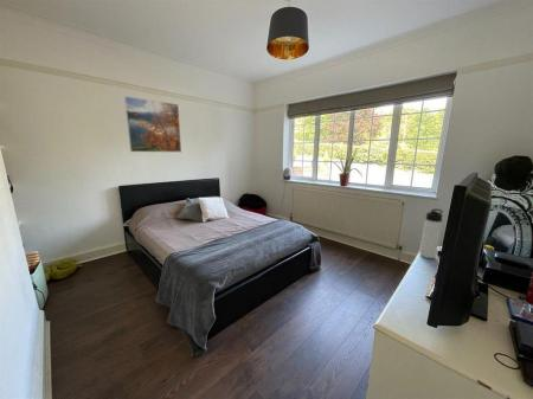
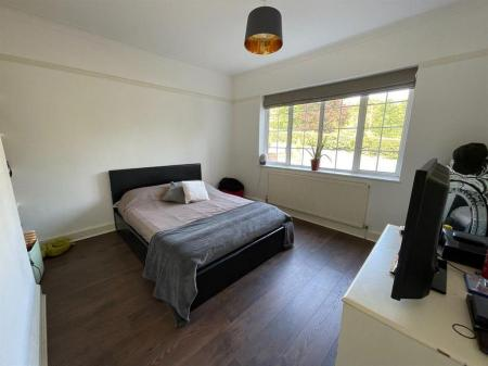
- thermos bottle [418,207,444,259]
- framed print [123,95,182,153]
